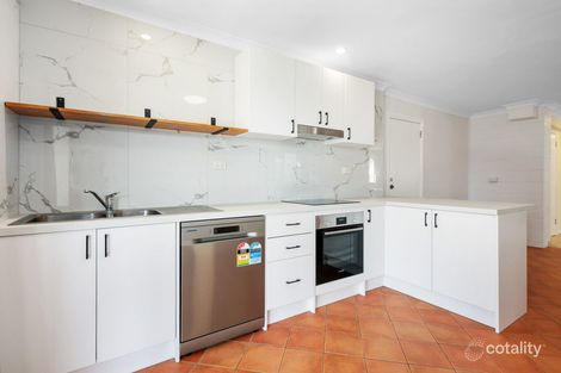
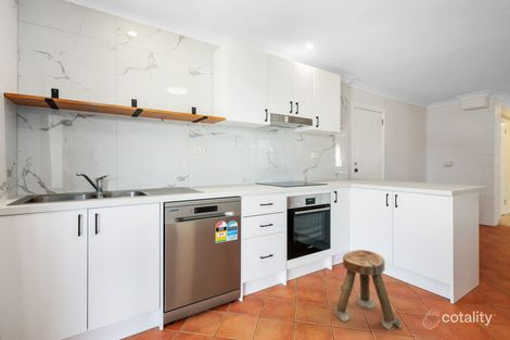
+ stool [333,249,403,331]
